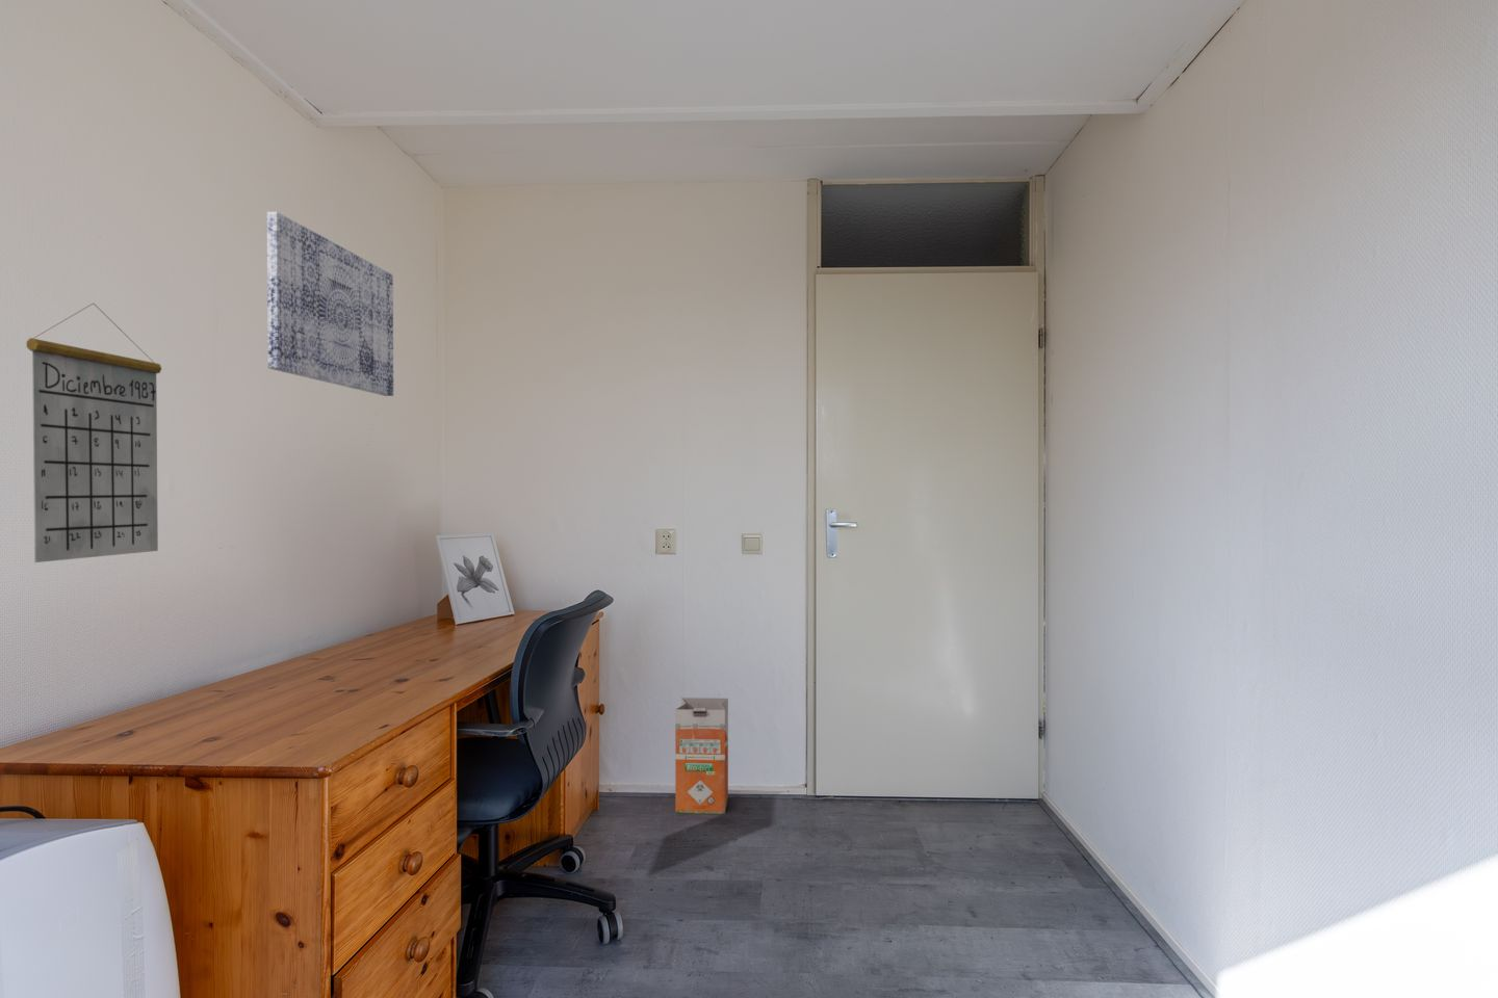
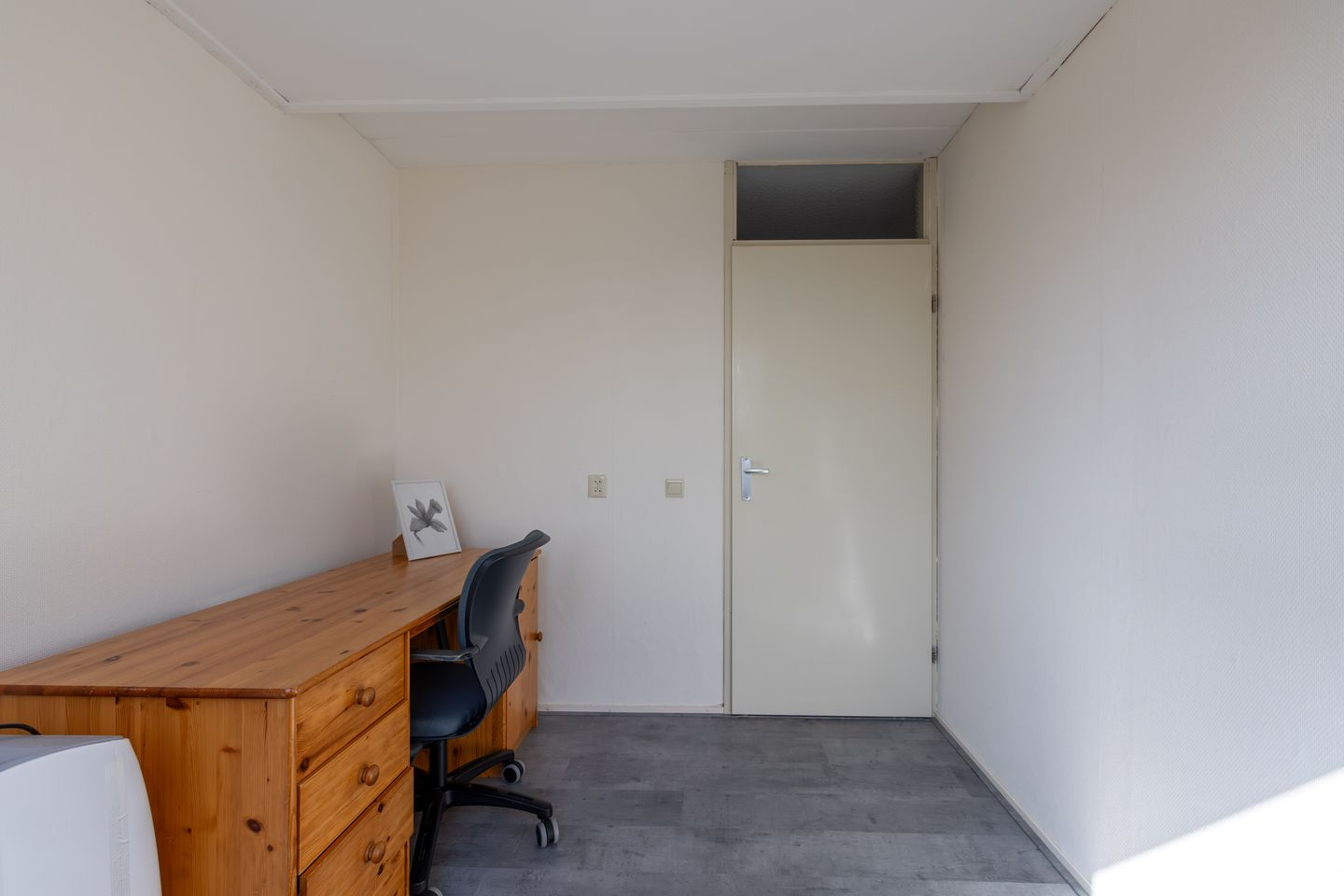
- calendar [26,303,163,564]
- waste bin [674,696,729,815]
- wall art [265,211,395,398]
